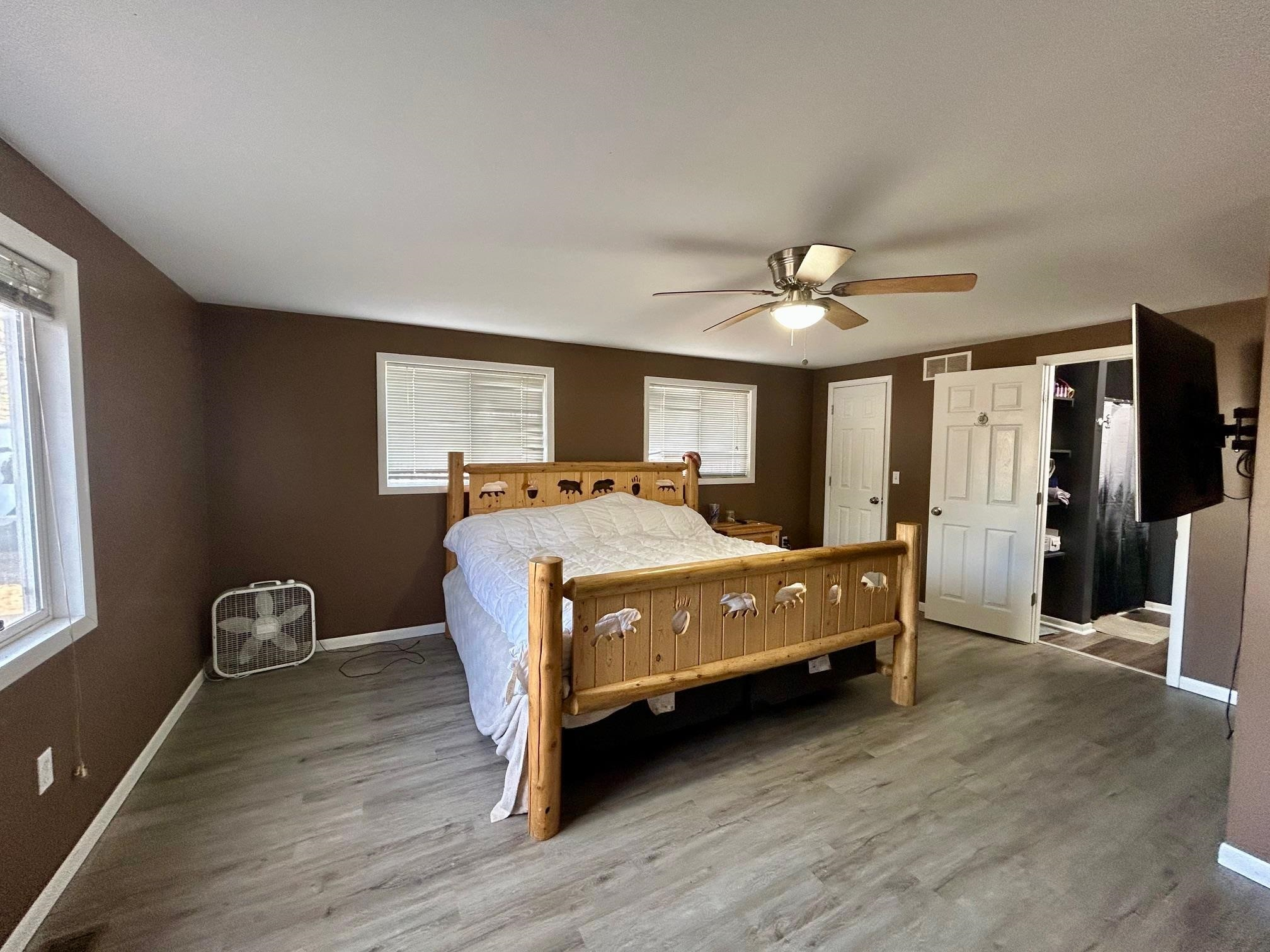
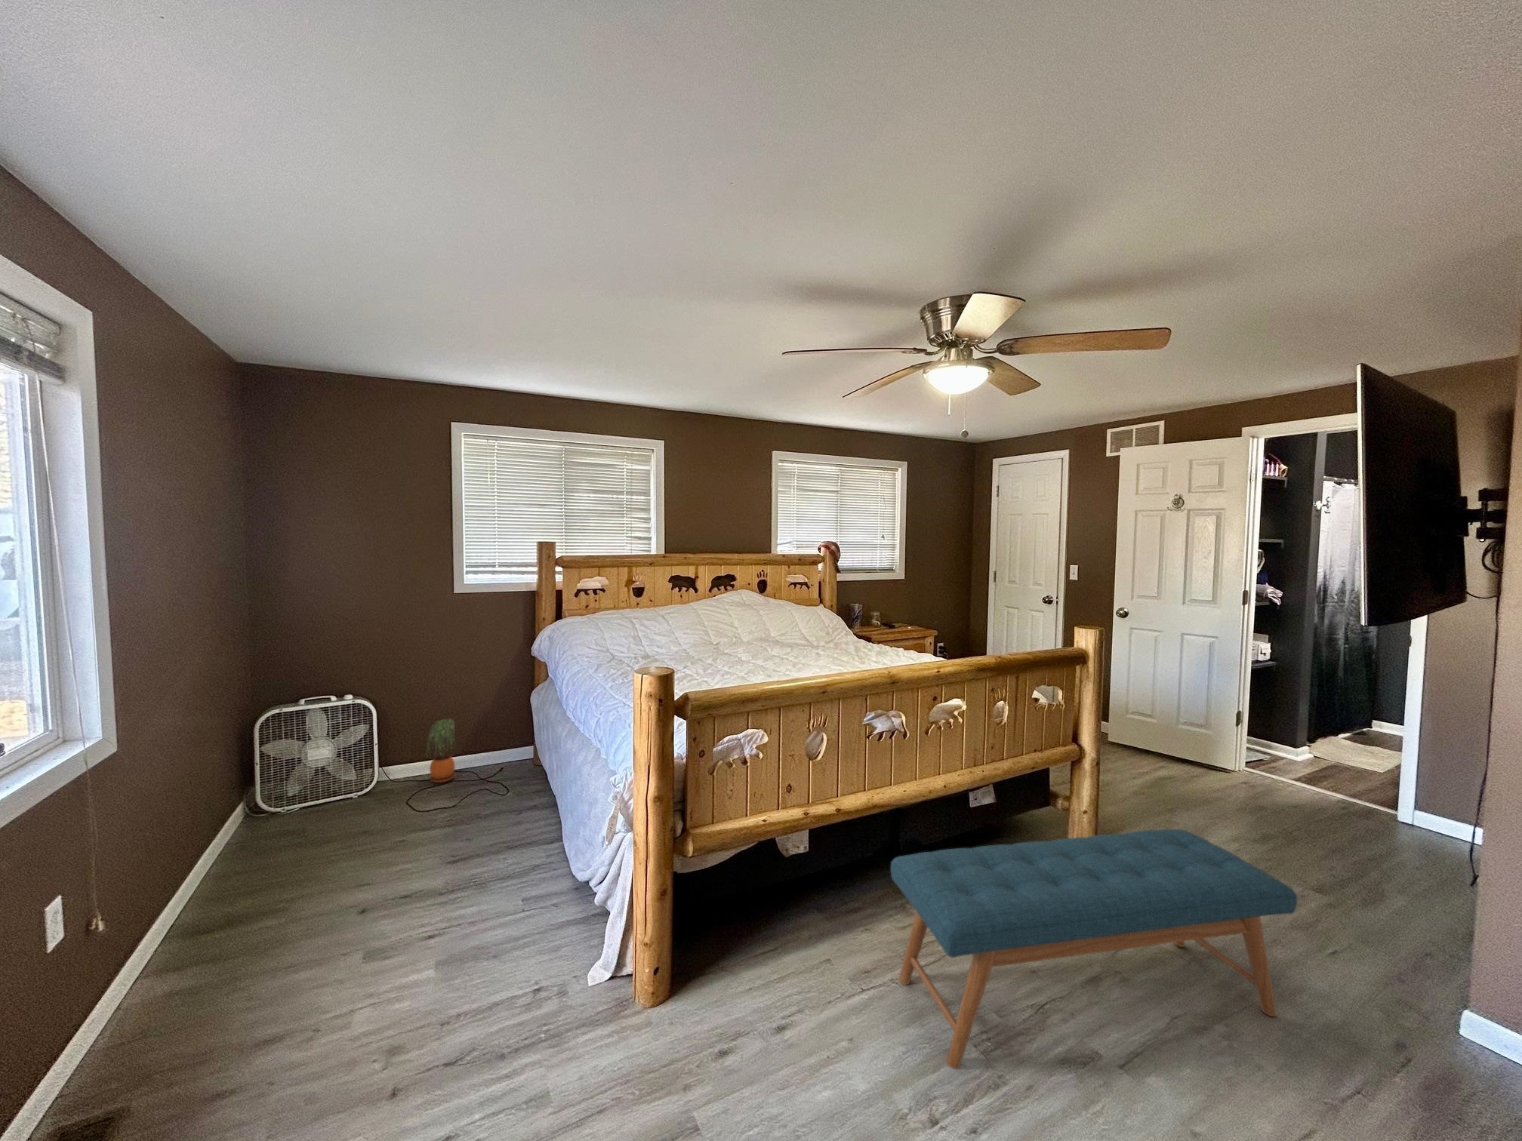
+ potted plant [425,718,457,784]
+ bench [890,828,1298,1070]
